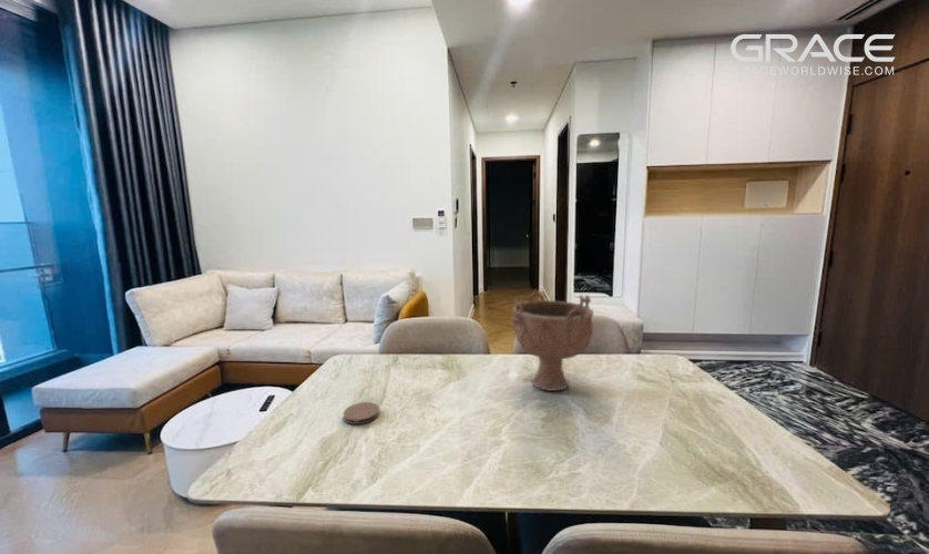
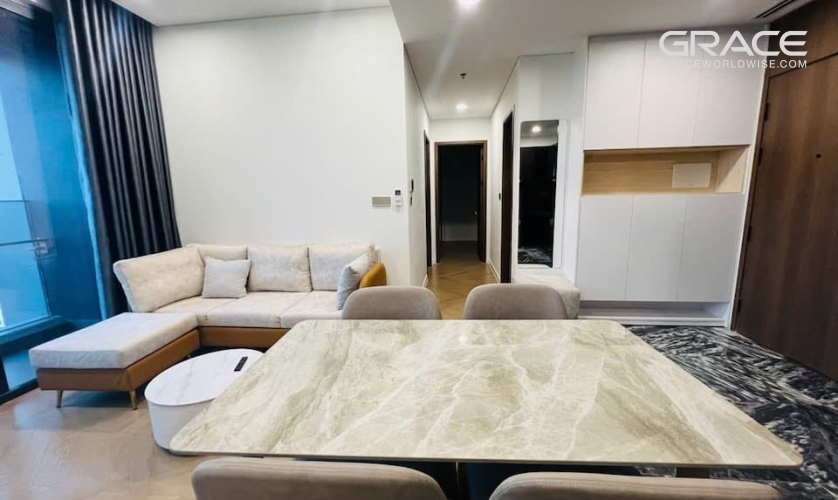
- decorative bowl [510,288,595,392]
- coaster [343,401,380,425]
